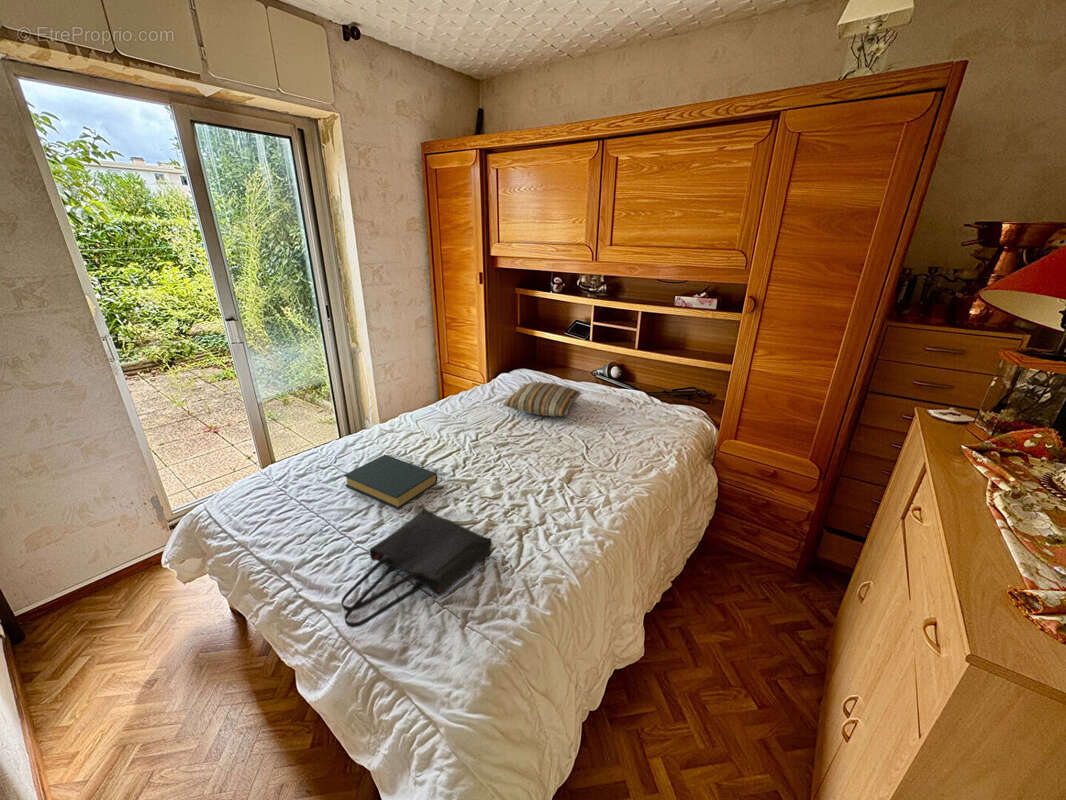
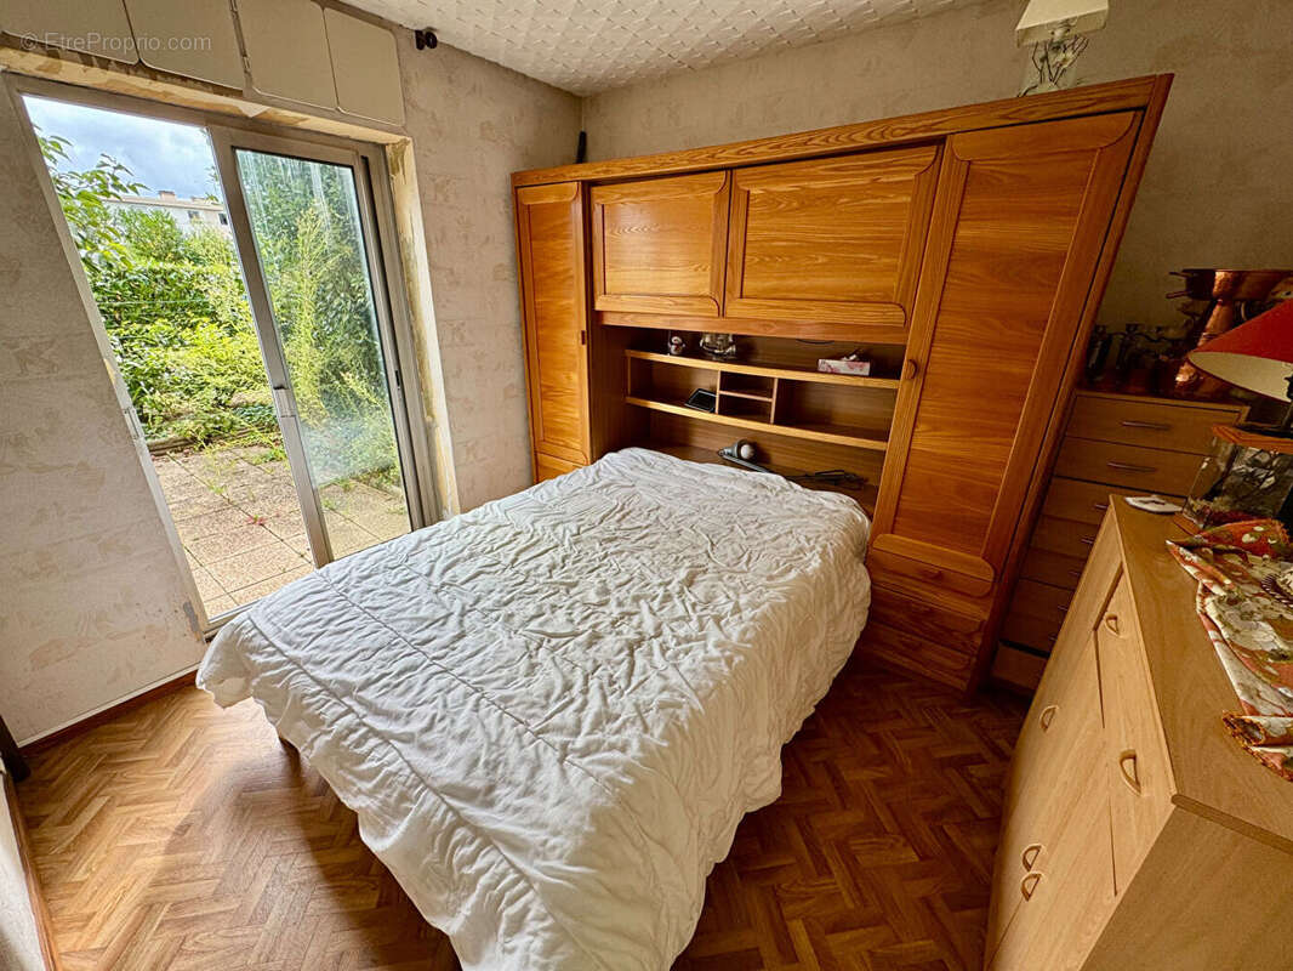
- hardback book [342,454,438,510]
- pillow [502,381,582,417]
- tote bag [340,507,493,629]
